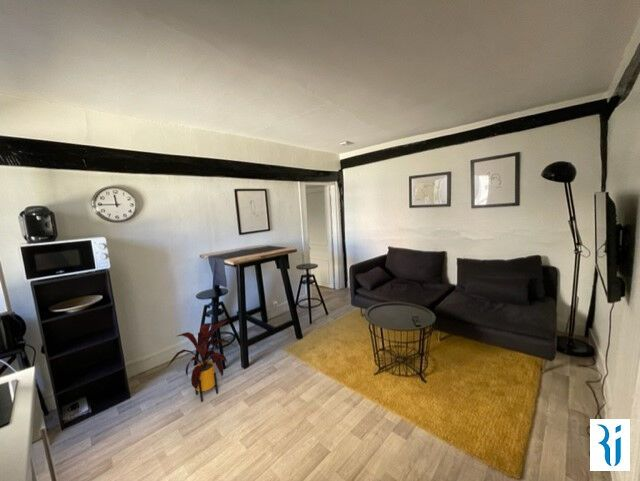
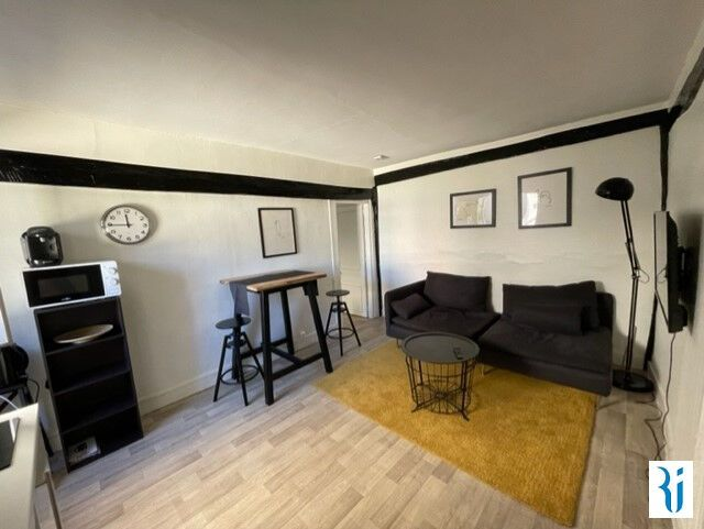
- house plant [166,319,237,403]
